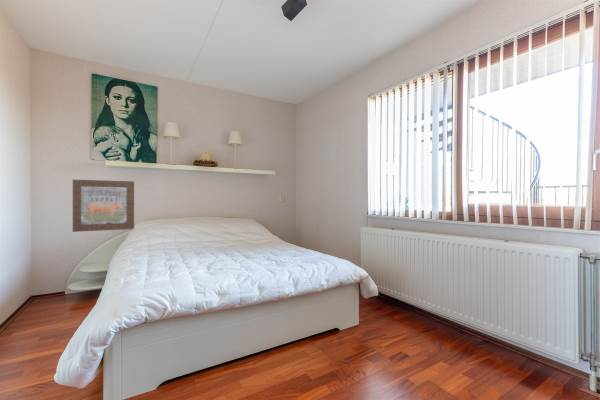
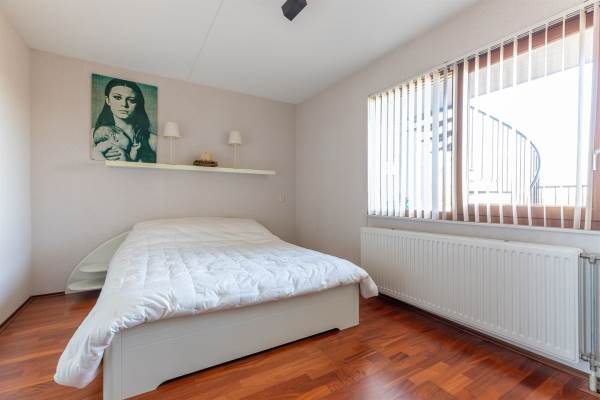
- wall art [72,179,135,233]
